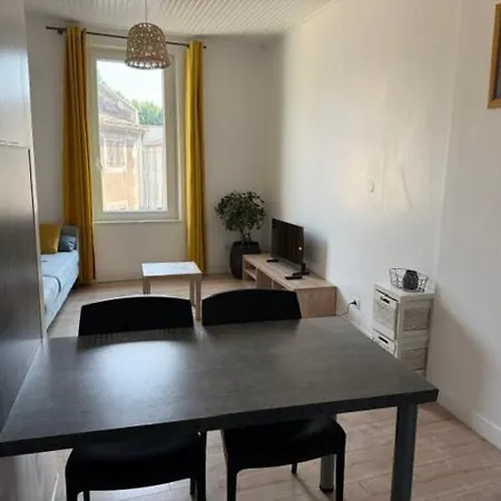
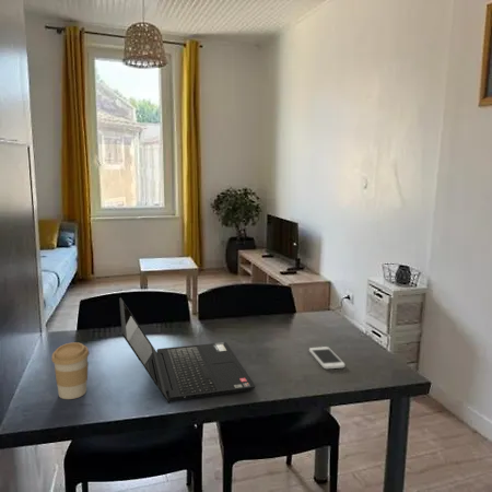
+ smartphone [308,345,345,370]
+ laptop computer [118,296,257,405]
+ coffee cup [50,341,91,400]
